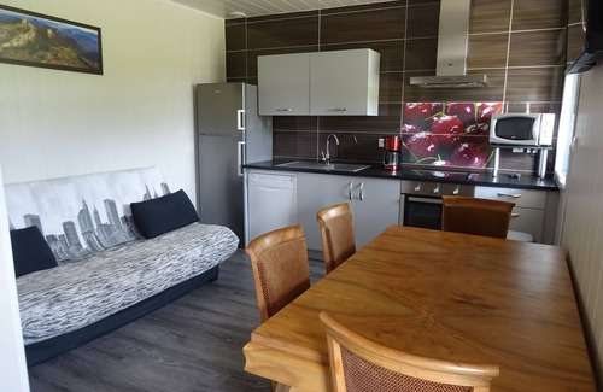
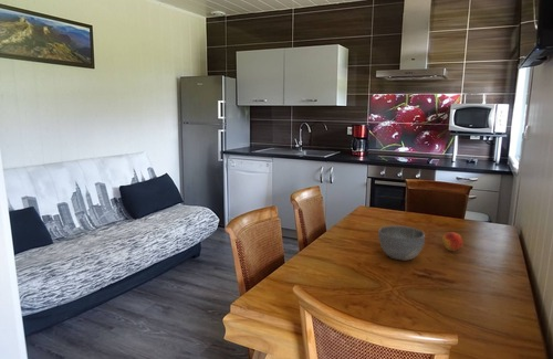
+ fruit [441,231,465,252]
+ bowl [377,224,426,262]
